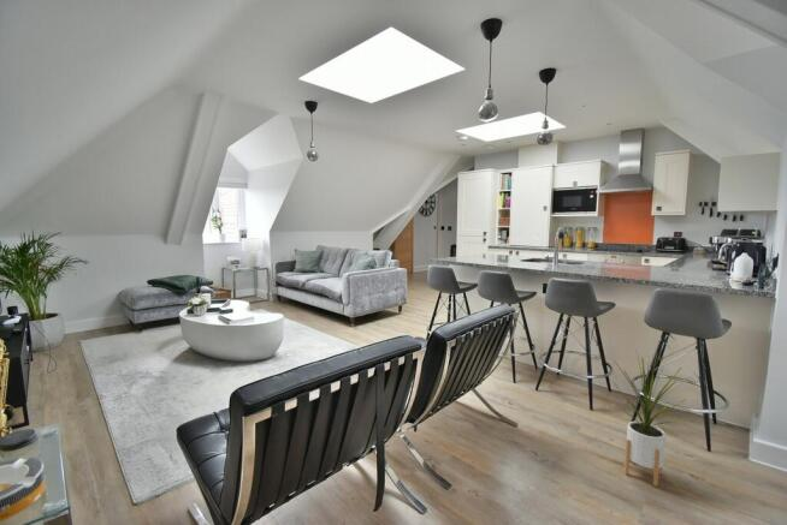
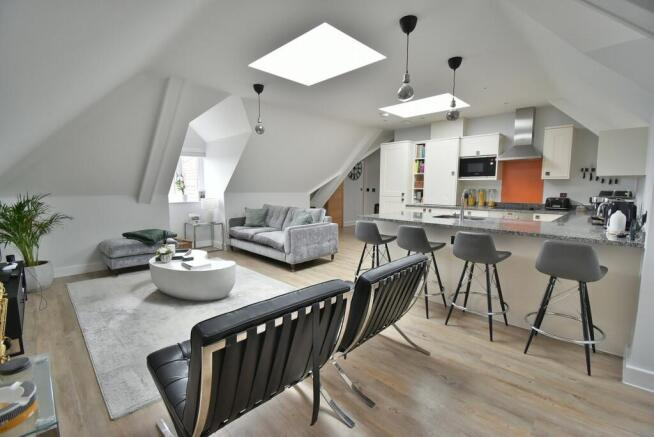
- house plant [606,348,692,488]
